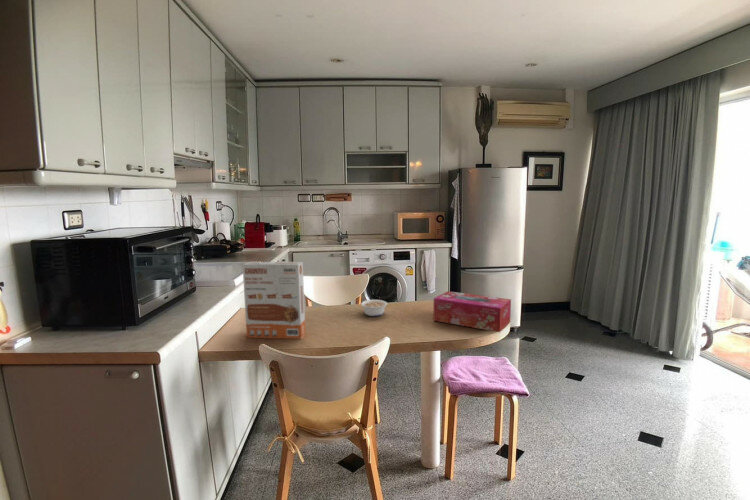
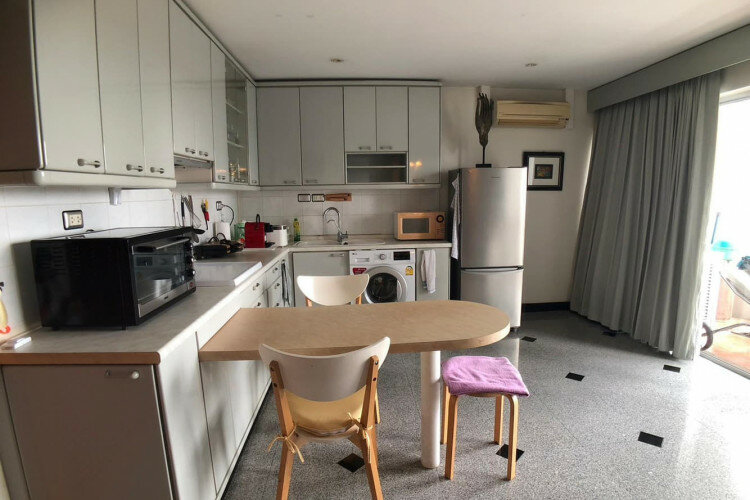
- cereal box [242,261,306,340]
- tissue box [433,290,512,333]
- legume [360,299,388,317]
